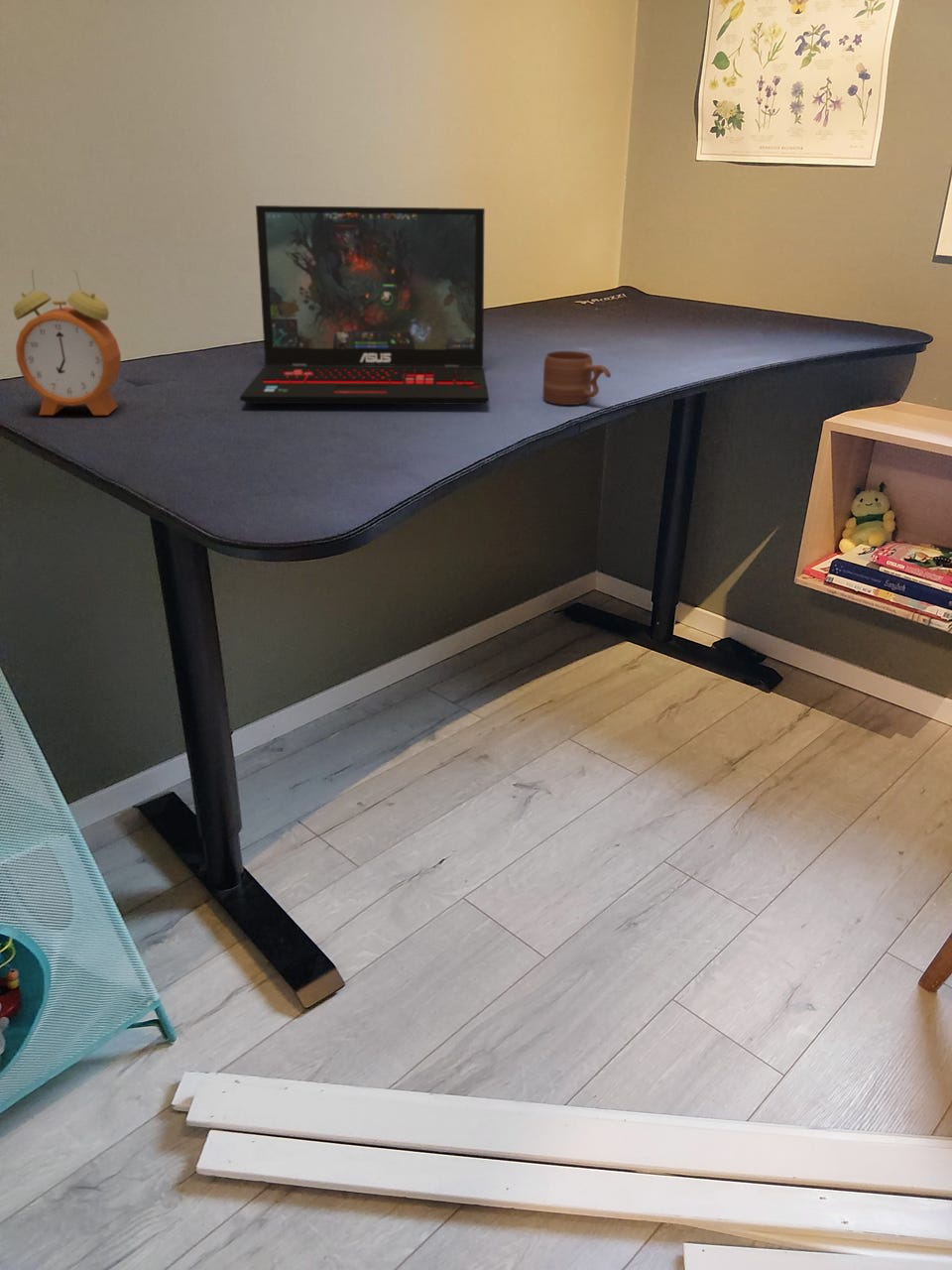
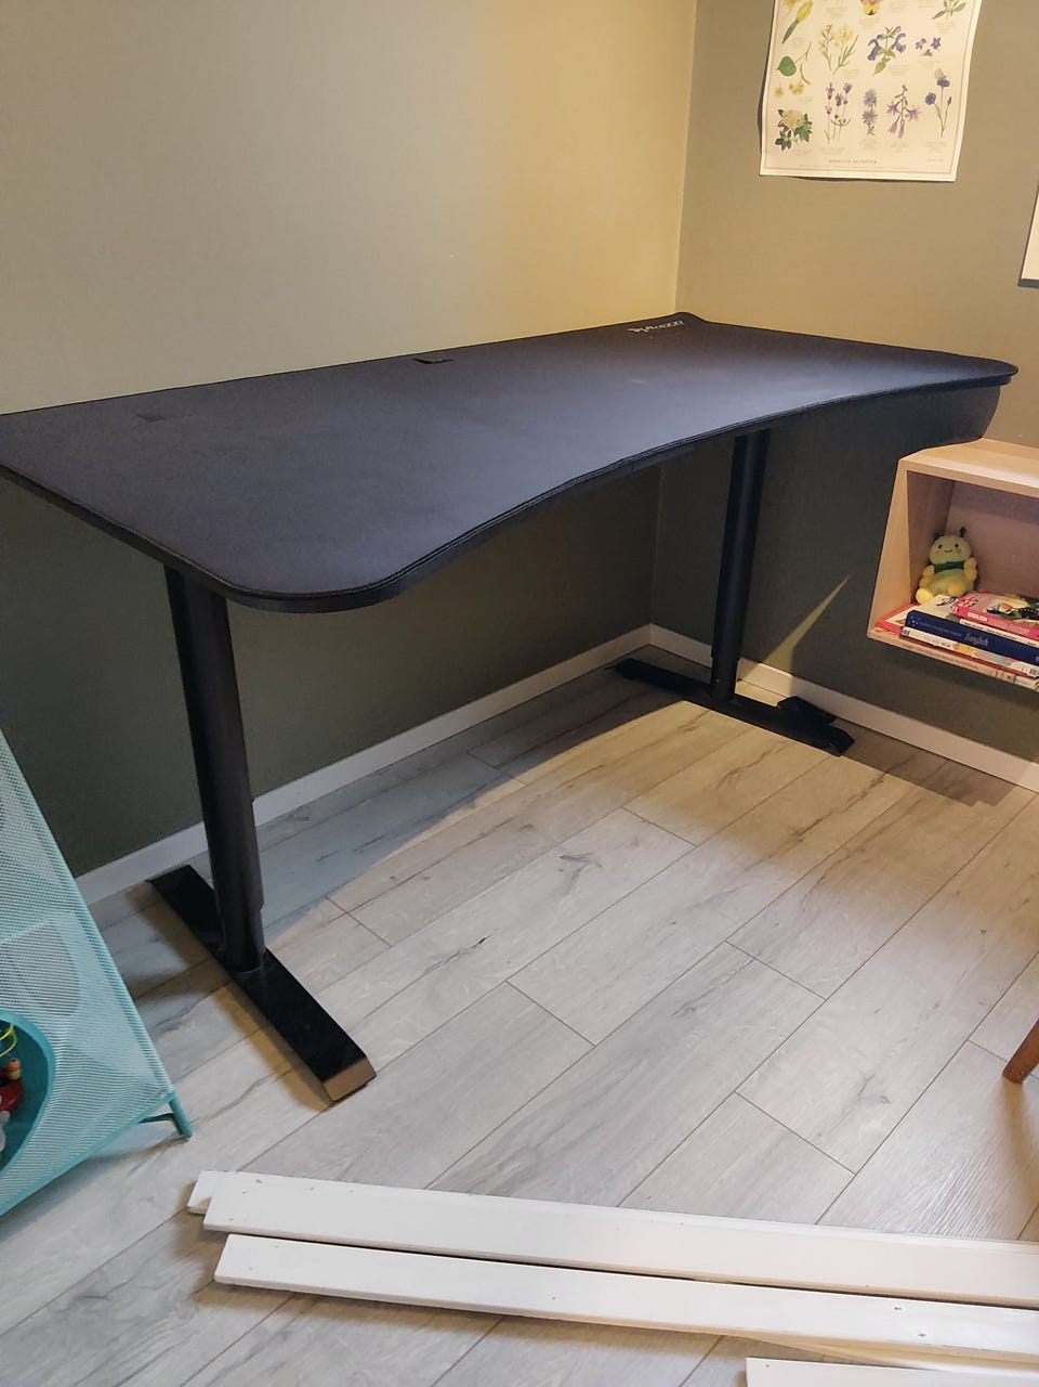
- alarm clock [13,269,122,416]
- laptop [239,204,490,406]
- mug [542,350,612,406]
